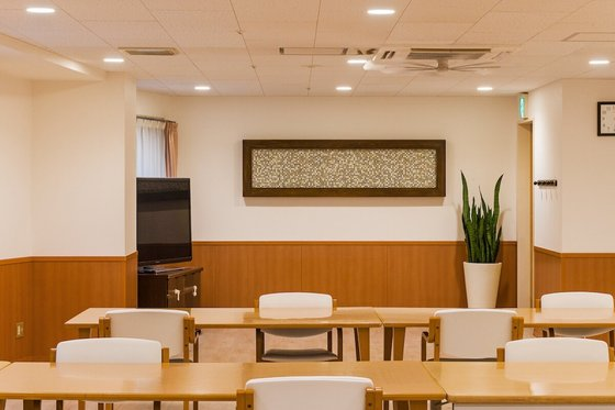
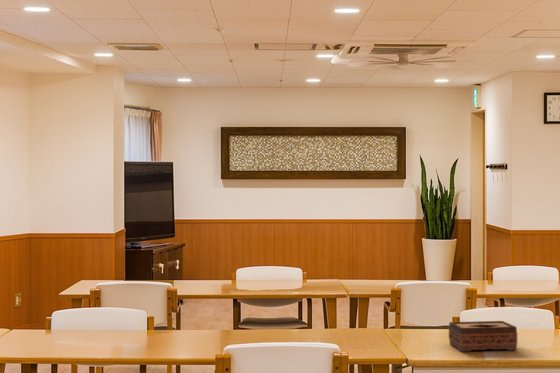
+ tissue box [448,320,518,352]
